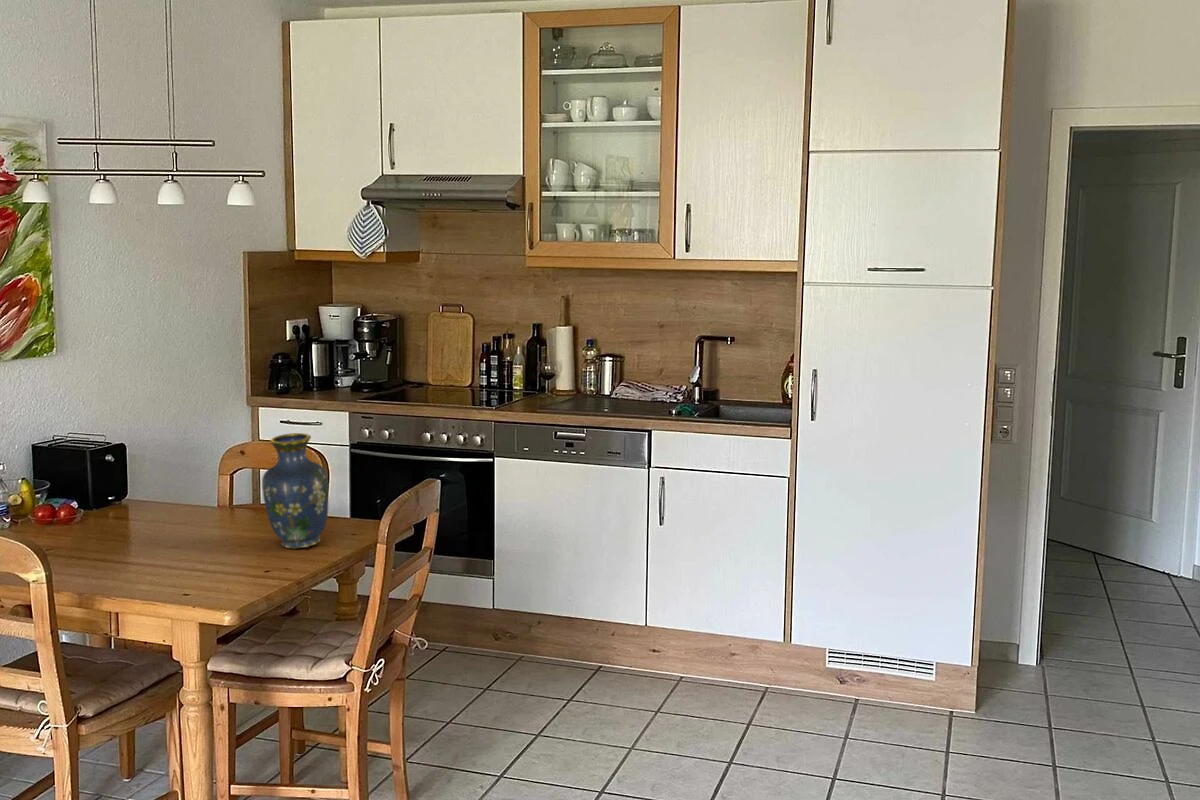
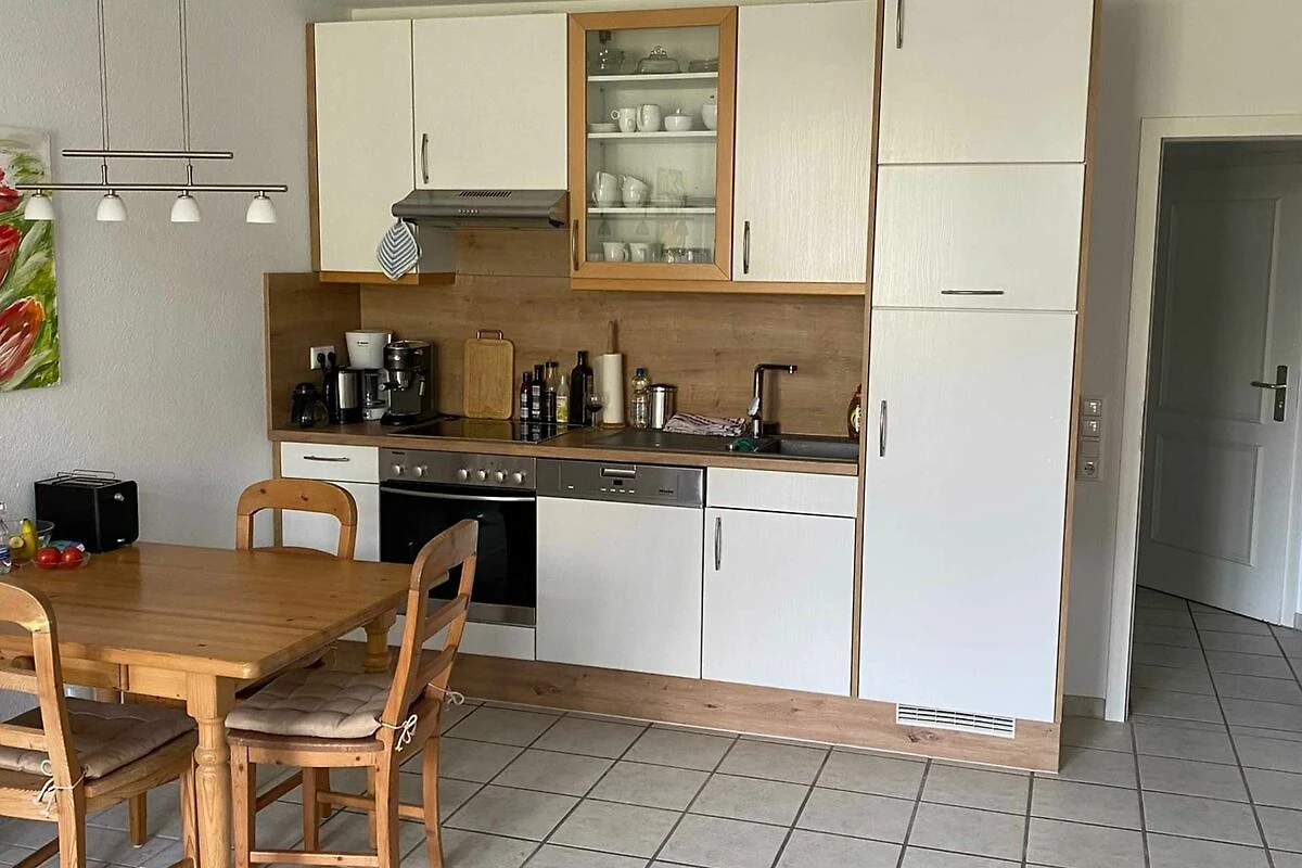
- vase [261,432,330,550]
